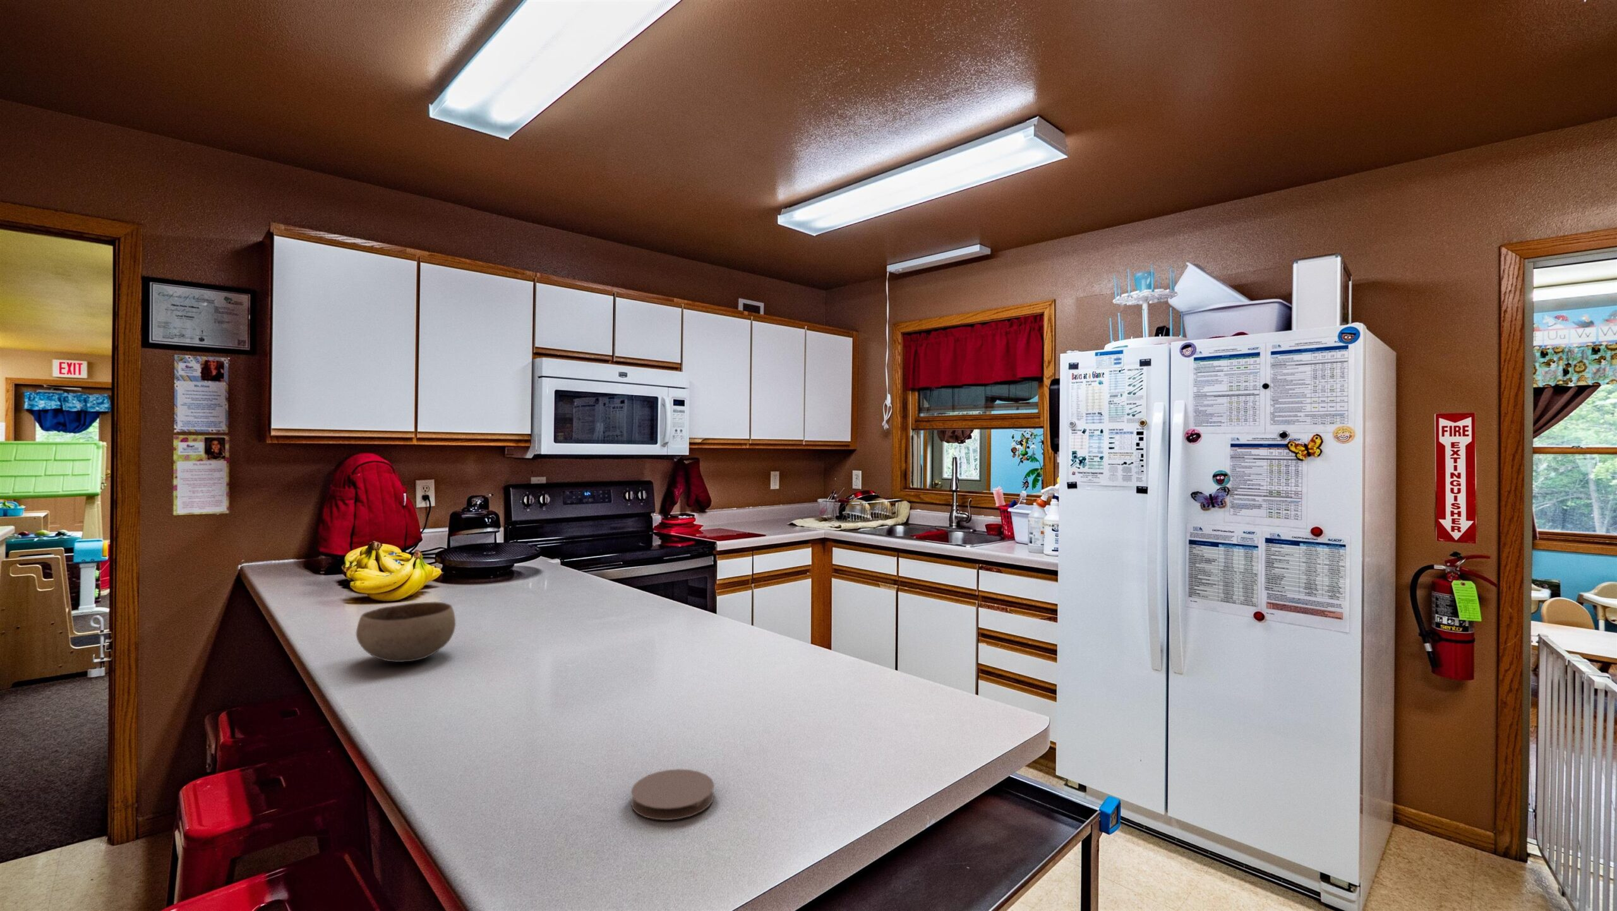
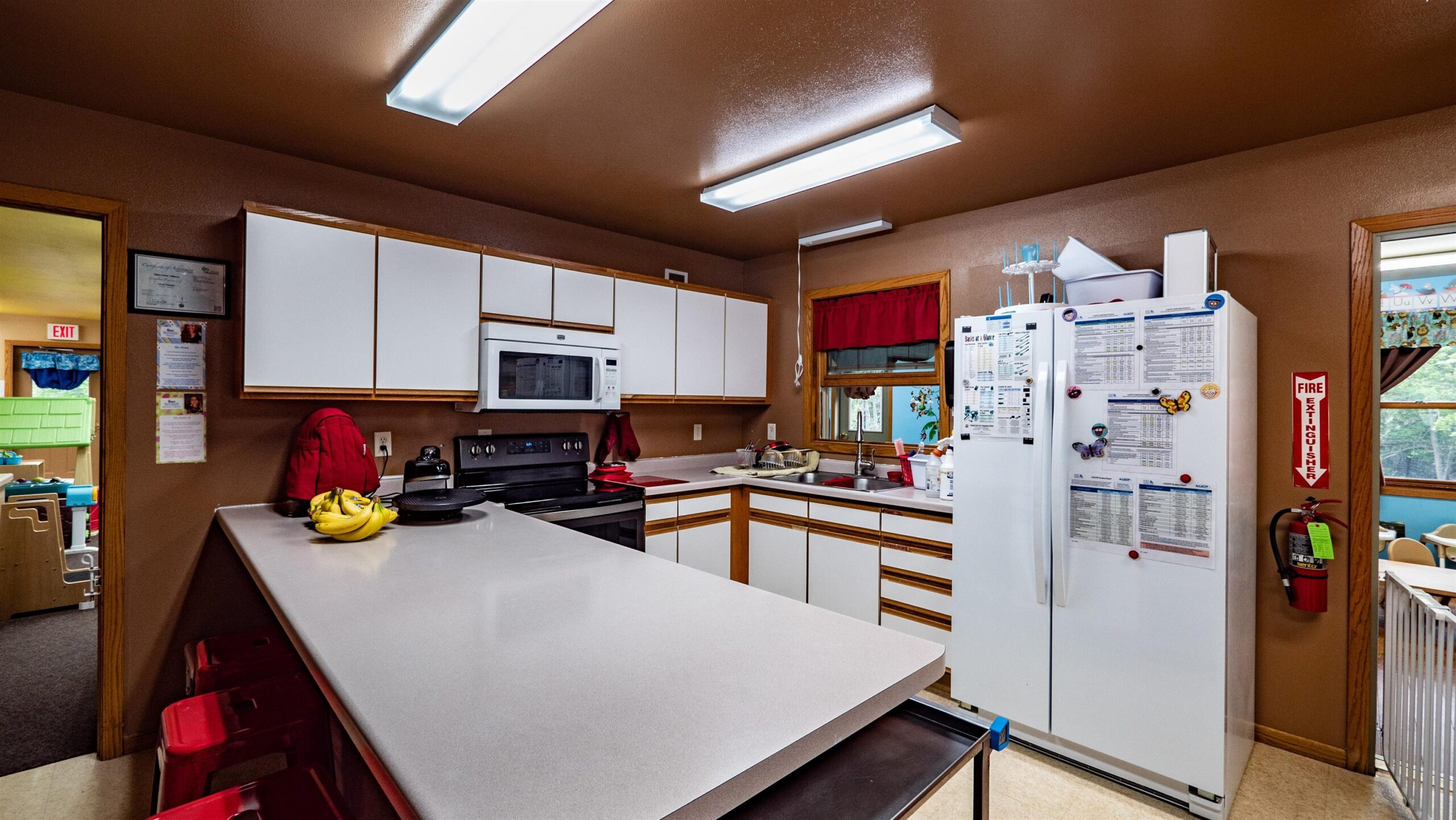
- coaster [631,768,715,821]
- bowl [355,601,456,663]
